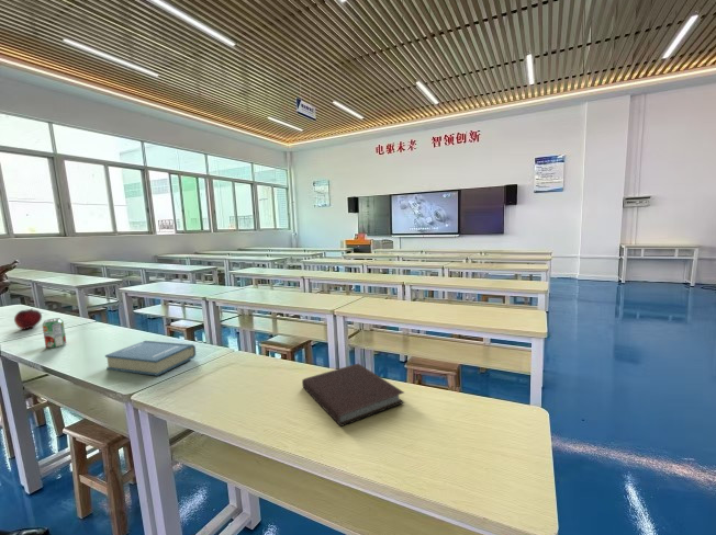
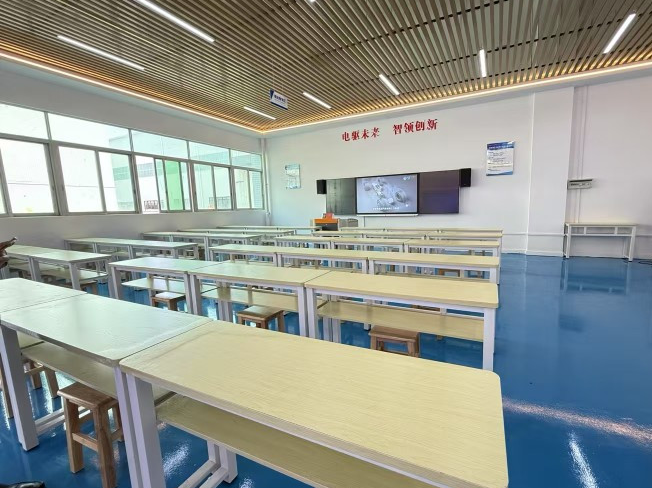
- hardback book [104,340,197,377]
- notebook [301,363,405,428]
- fruit [13,307,43,330]
- beverage can [41,317,67,350]
